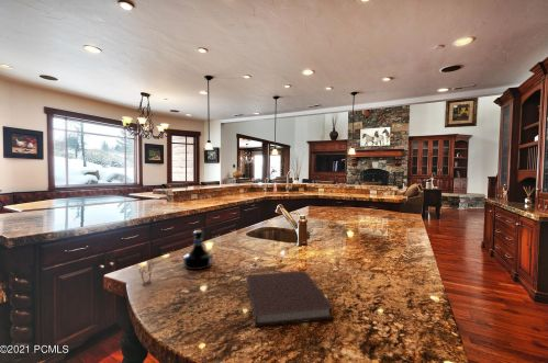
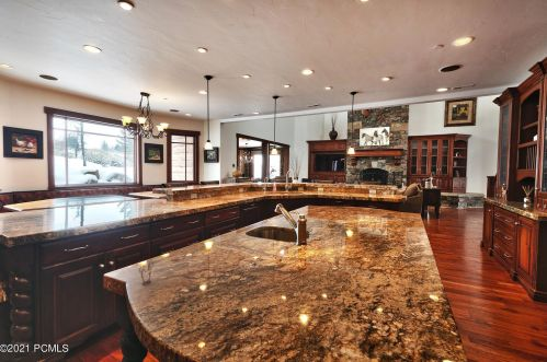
- notebook [246,271,336,328]
- tequila bottle [182,229,214,271]
